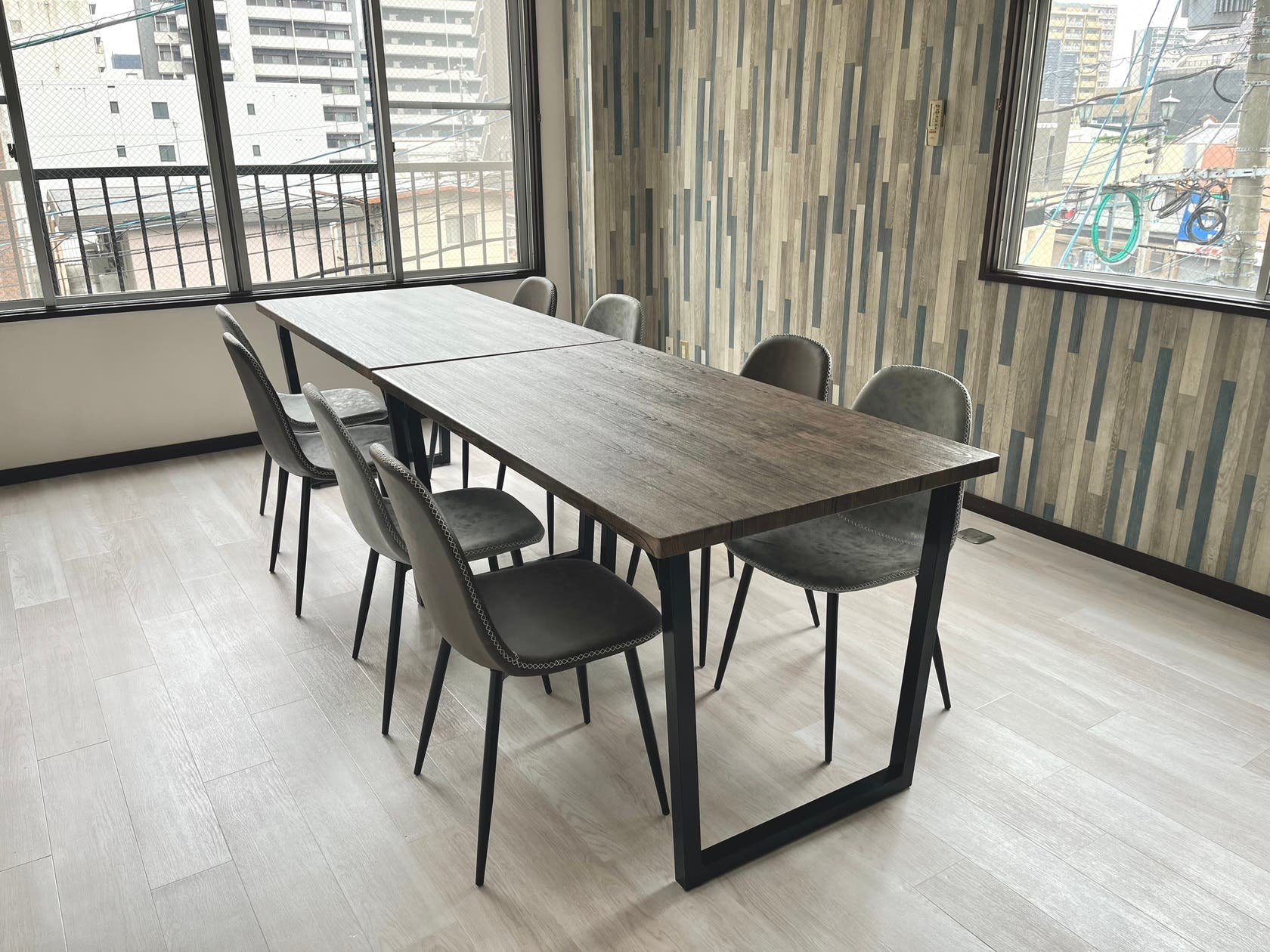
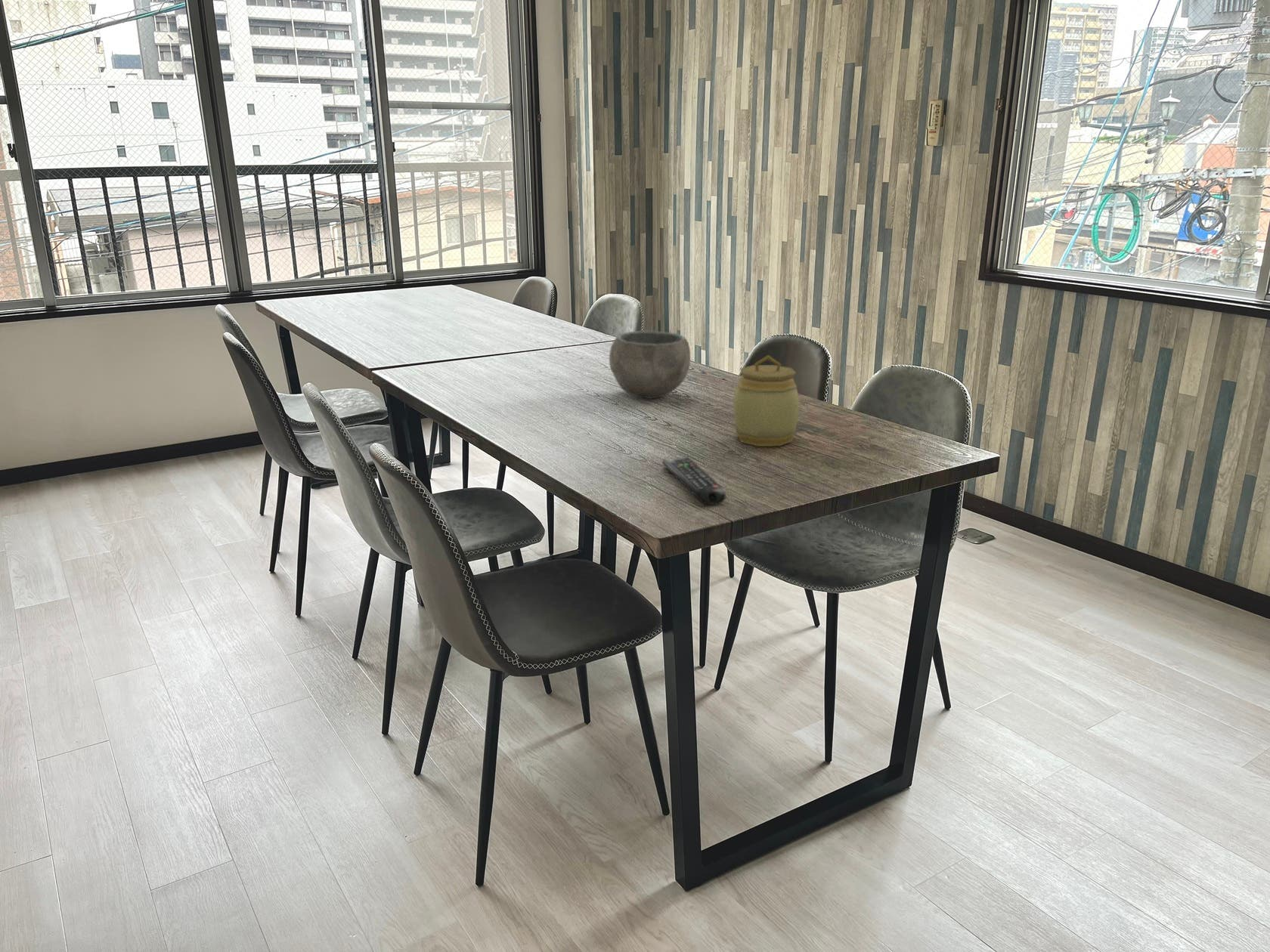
+ bowl [609,330,692,399]
+ jar [733,354,801,447]
+ remote control [661,456,726,505]
